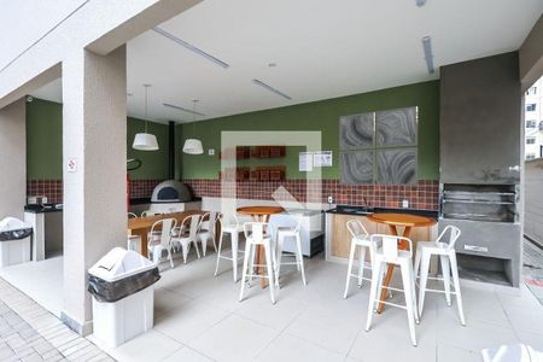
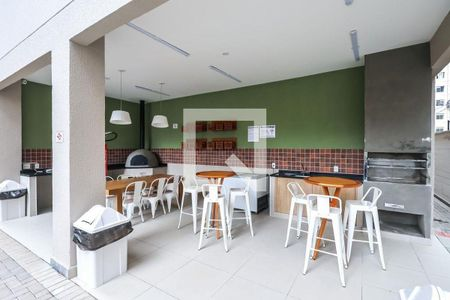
- wall art [338,105,419,187]
